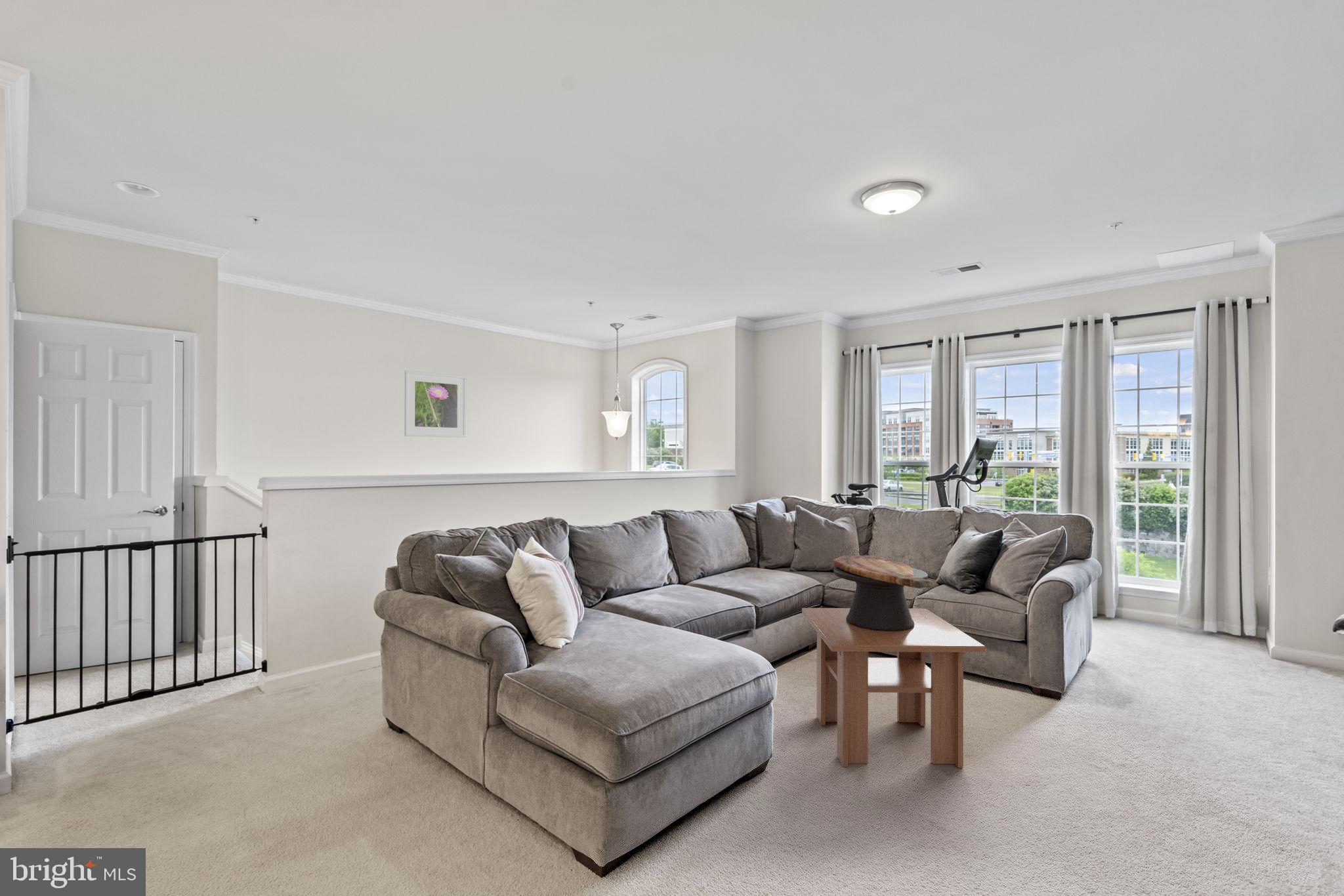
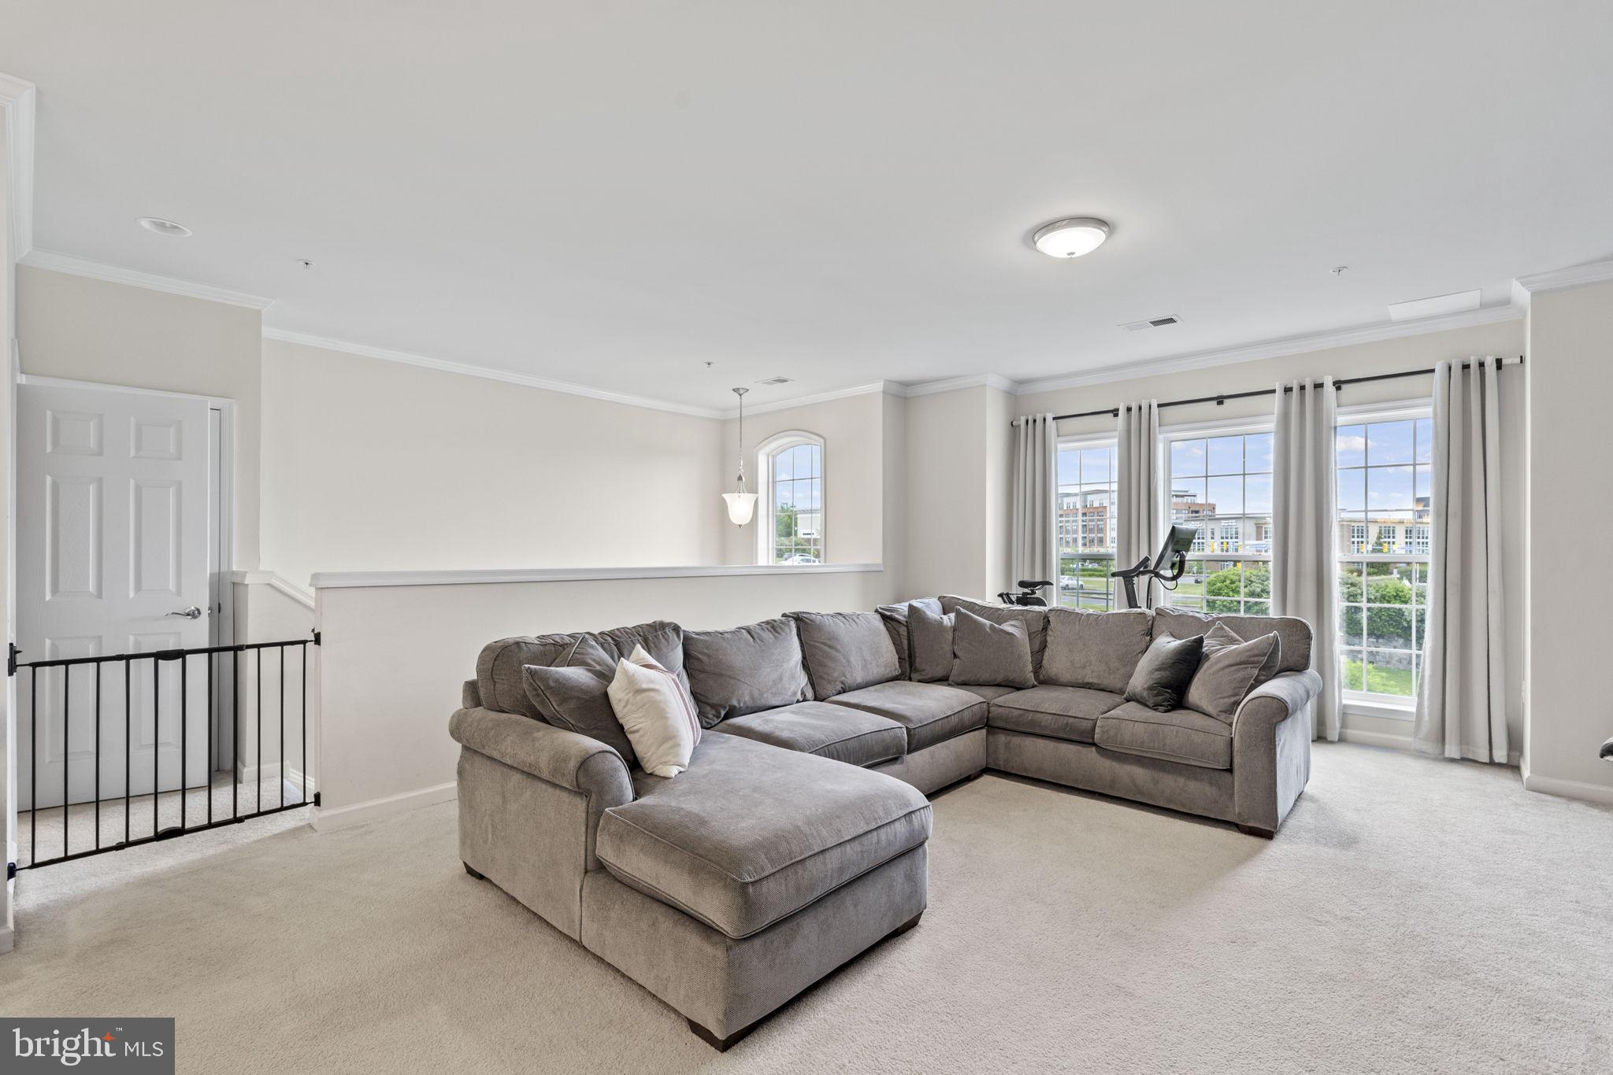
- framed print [404,370,467,438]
- coffee table [801,607,986,768]
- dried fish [832,555,933,631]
